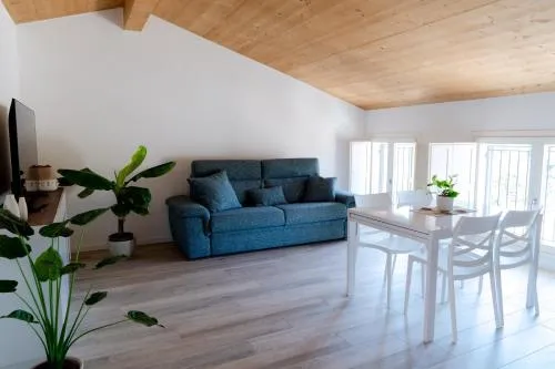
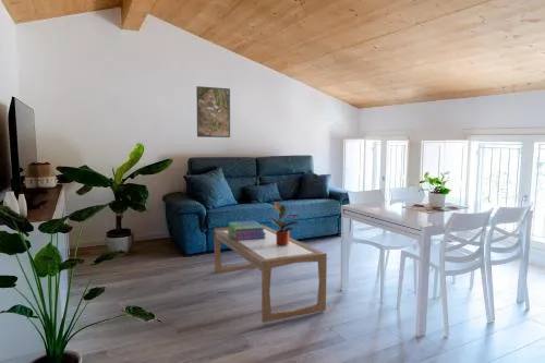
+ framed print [195,85,231,138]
+ coffee table [214,223,328,324]
+ potted plant [266,202,301,245]
+ stack of books [227,220,266,240]
